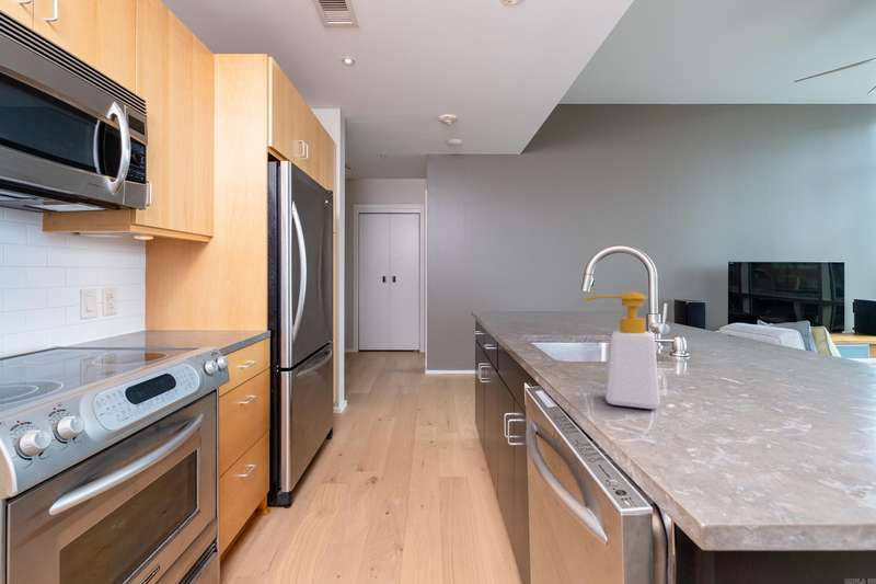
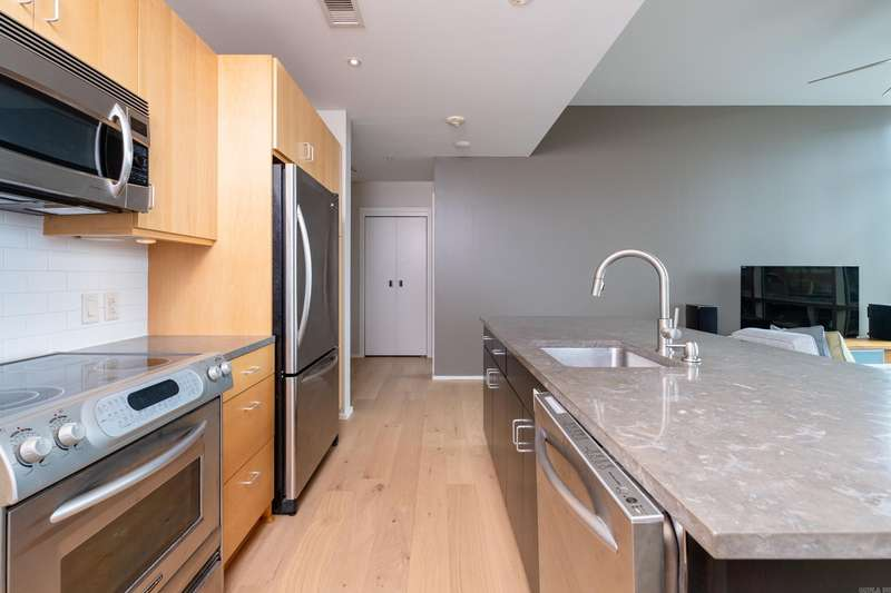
- soap bottle [584,290,661,410]
